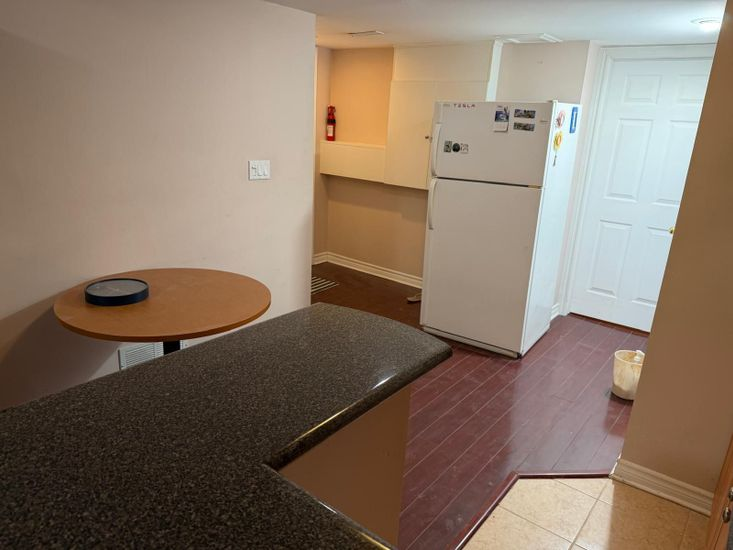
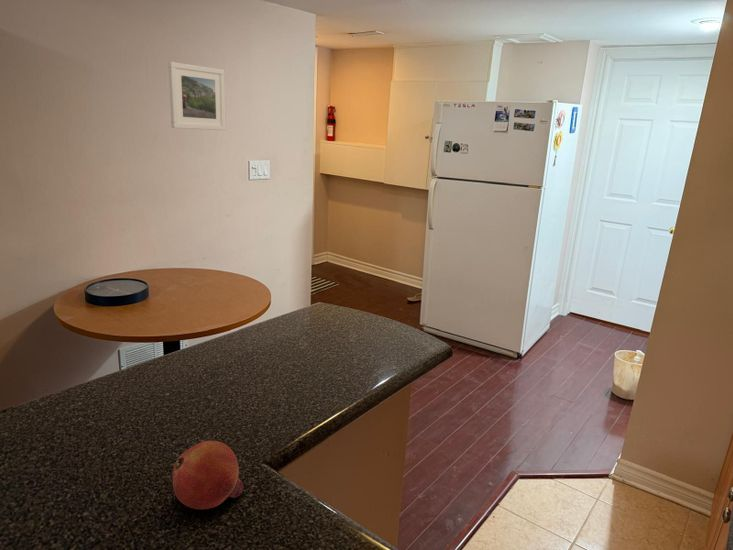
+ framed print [168,61,227,131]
+ fruit [172,440,244,510]
